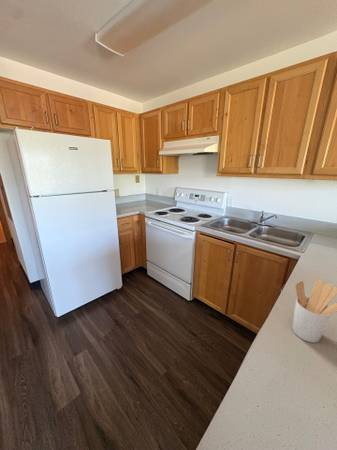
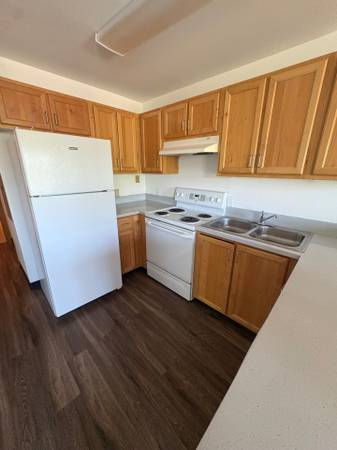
- utensil holder [291,278,337,344]
